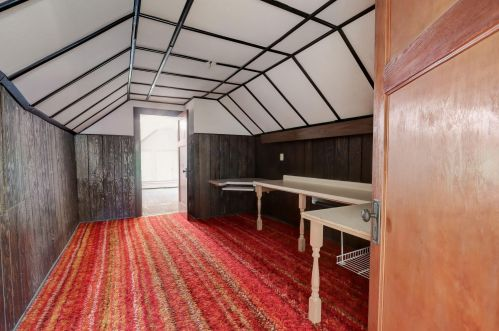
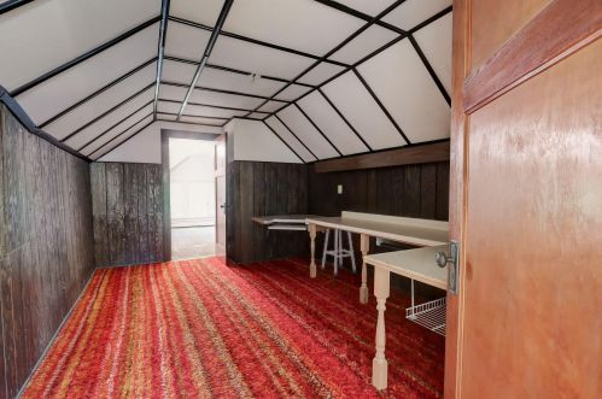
+ stool [320,228,358,278]
